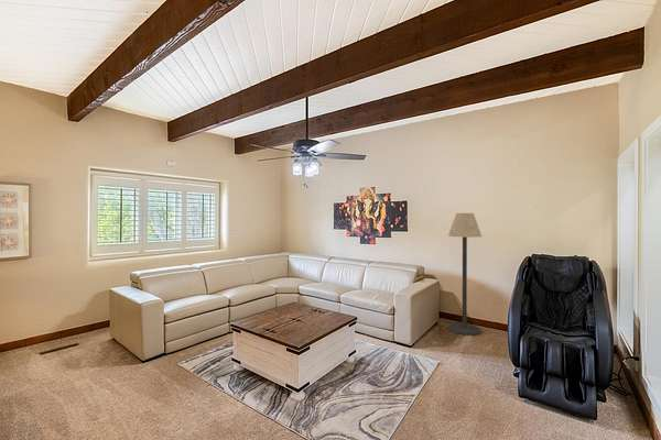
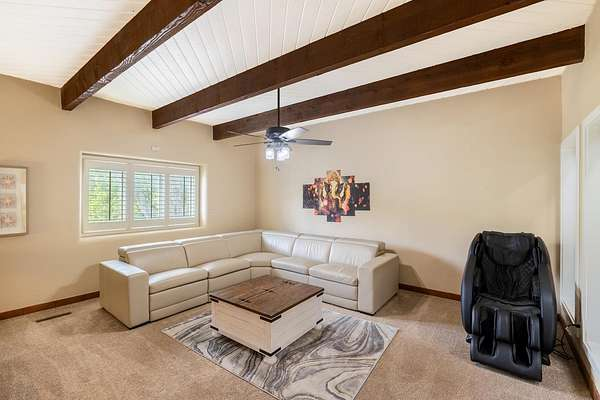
- floor lamp [447,212,483,336]
